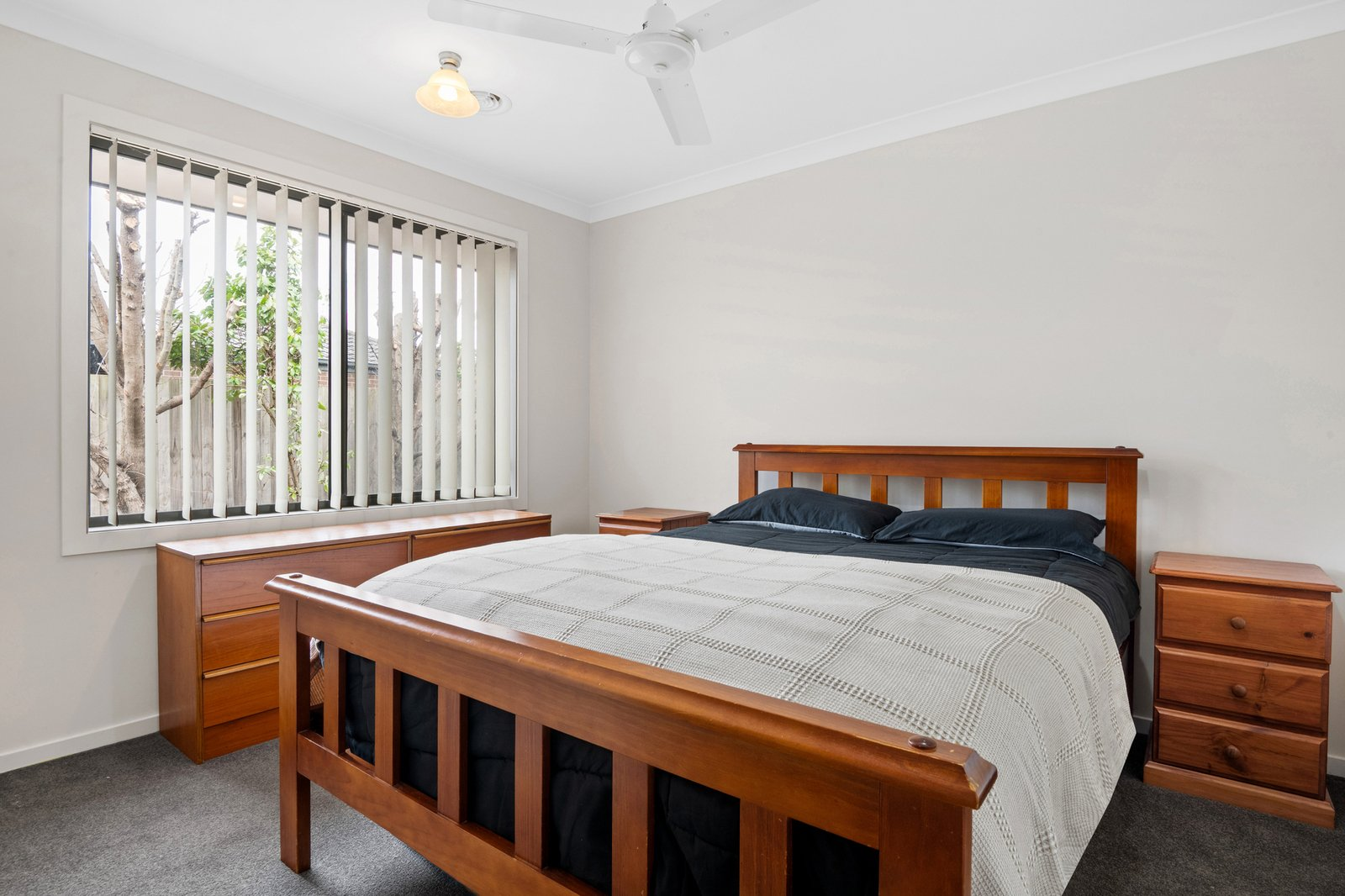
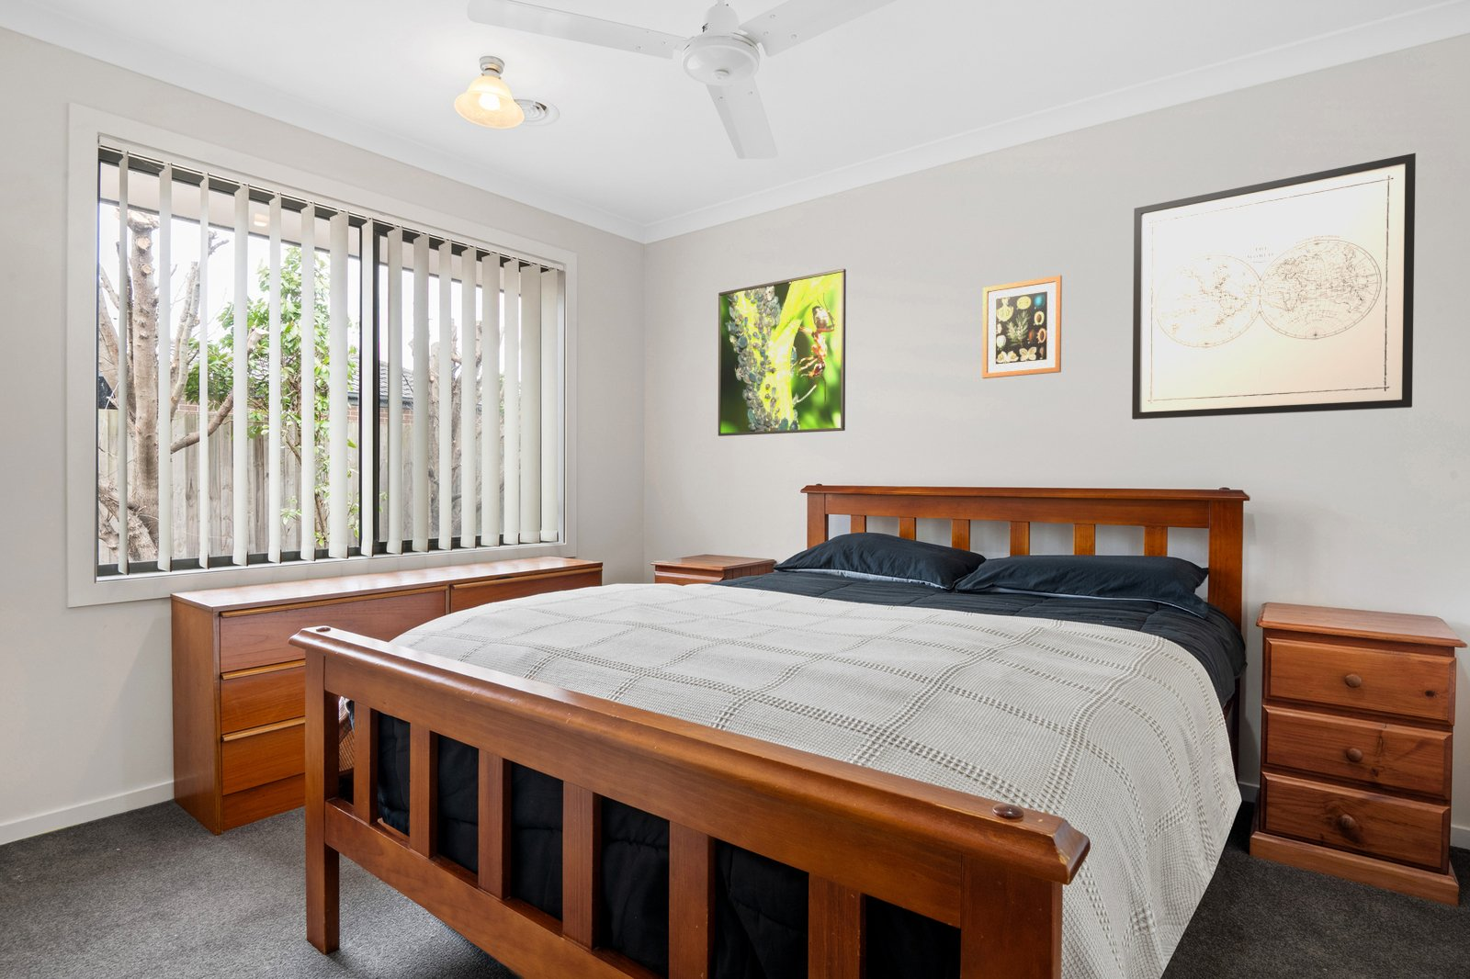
+ wall art [1131,153,1416,421]
+ wall art [981,274,1063,379]
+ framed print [718,268,847,437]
